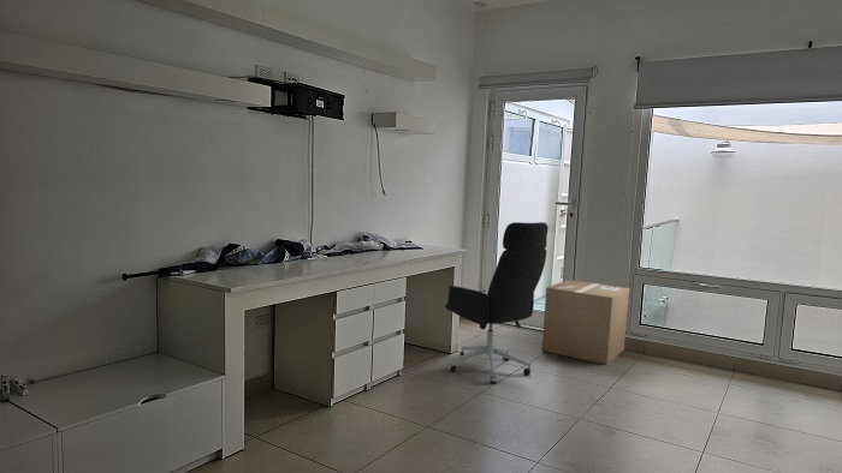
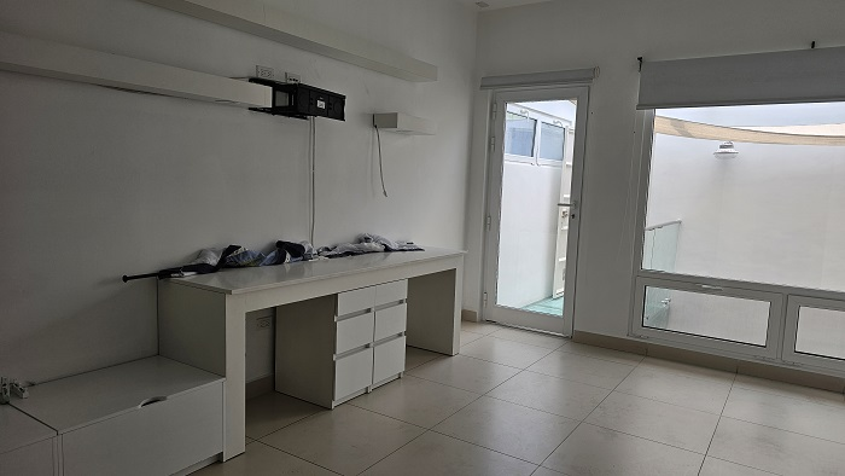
- office chair [444,221,550,384]
- cardboard box [541,279,630,366]
